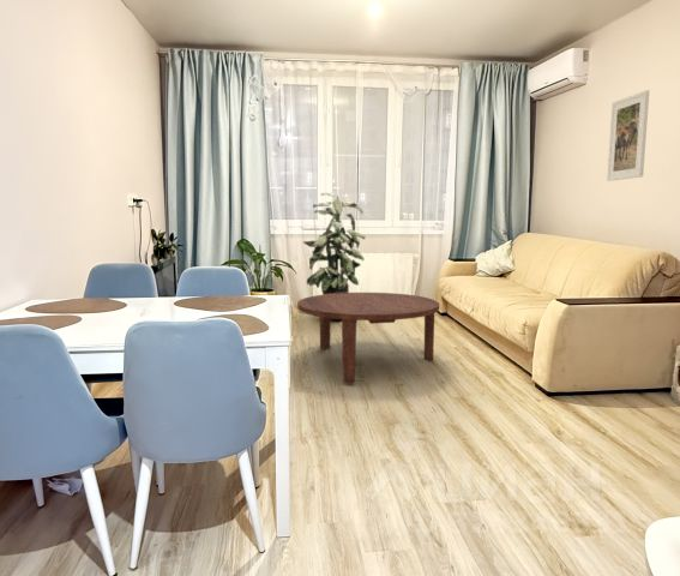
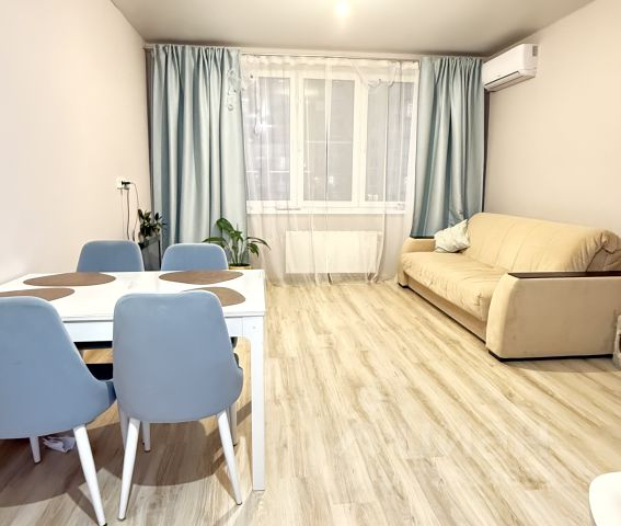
- indoor plant [302,191,366,295]
- coffee table [296,292,440,384]
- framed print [606,89,650,182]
